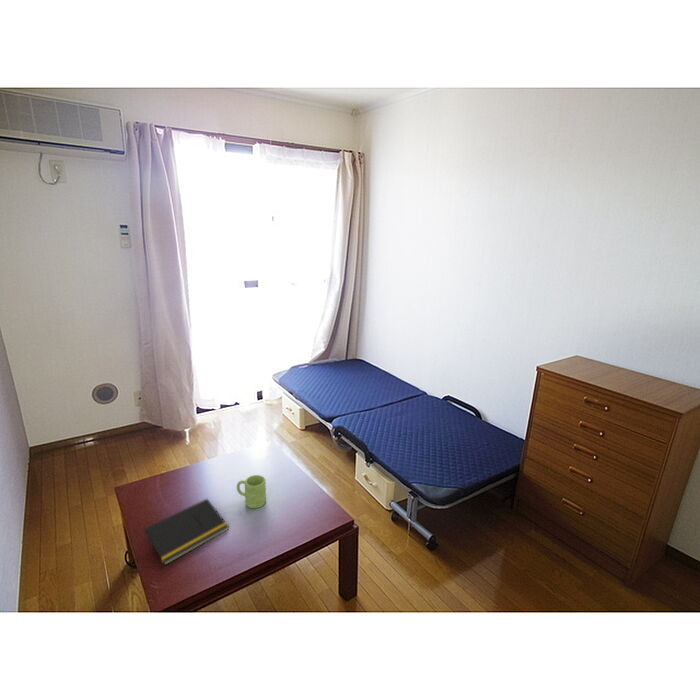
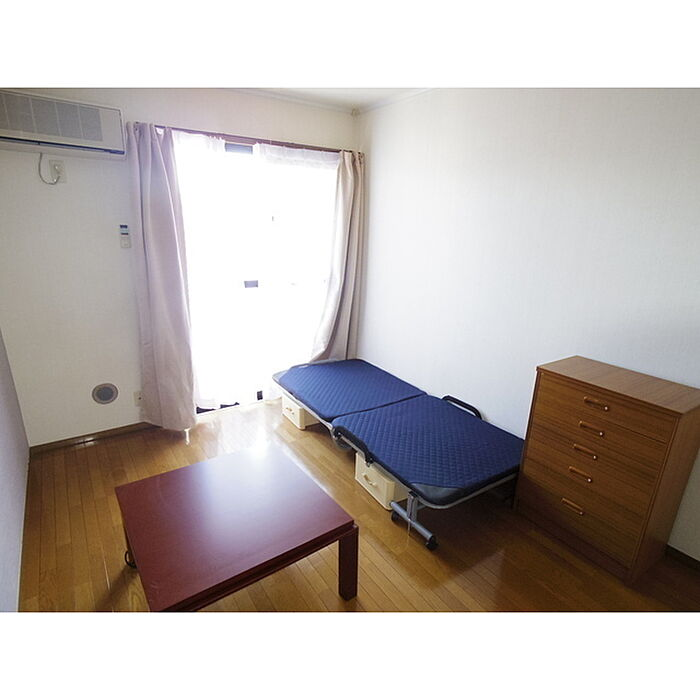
- notepad [143,498,230,566]
- mug [236,474,267,509]
